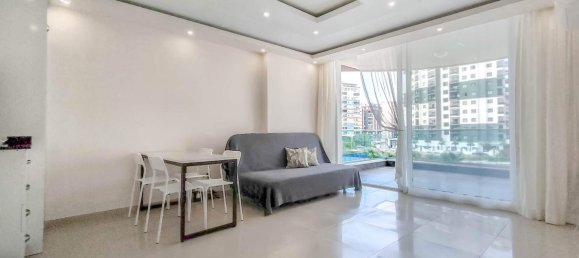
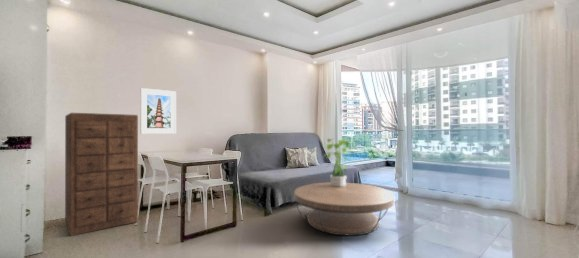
+ dresser [64,112,139,237]
+ coffee table [293,181,395,237]
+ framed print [140,87,177,135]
+ potted plant [322,138,355,187]
